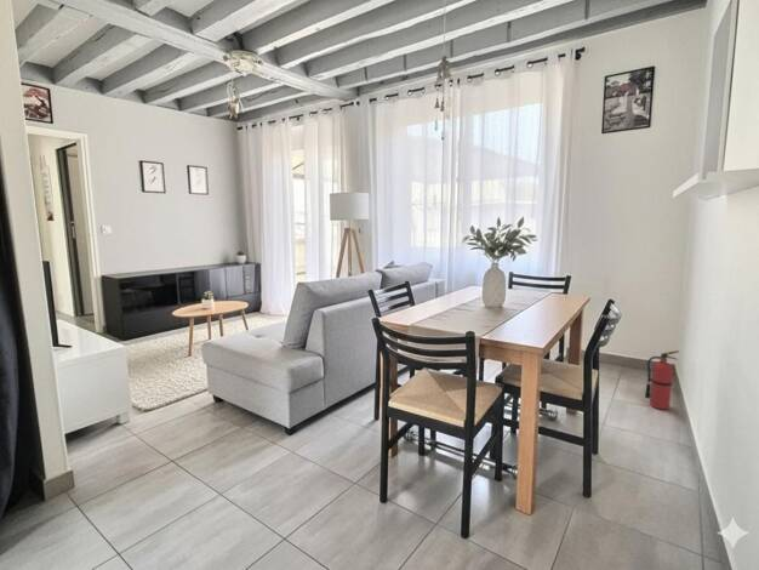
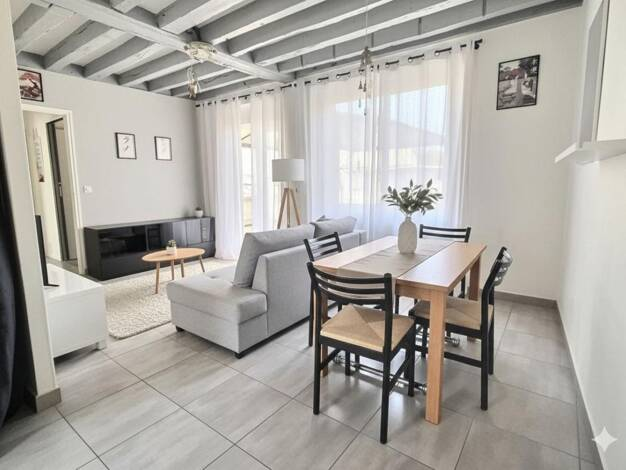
- fire extinguisher [644,348,680,411]
